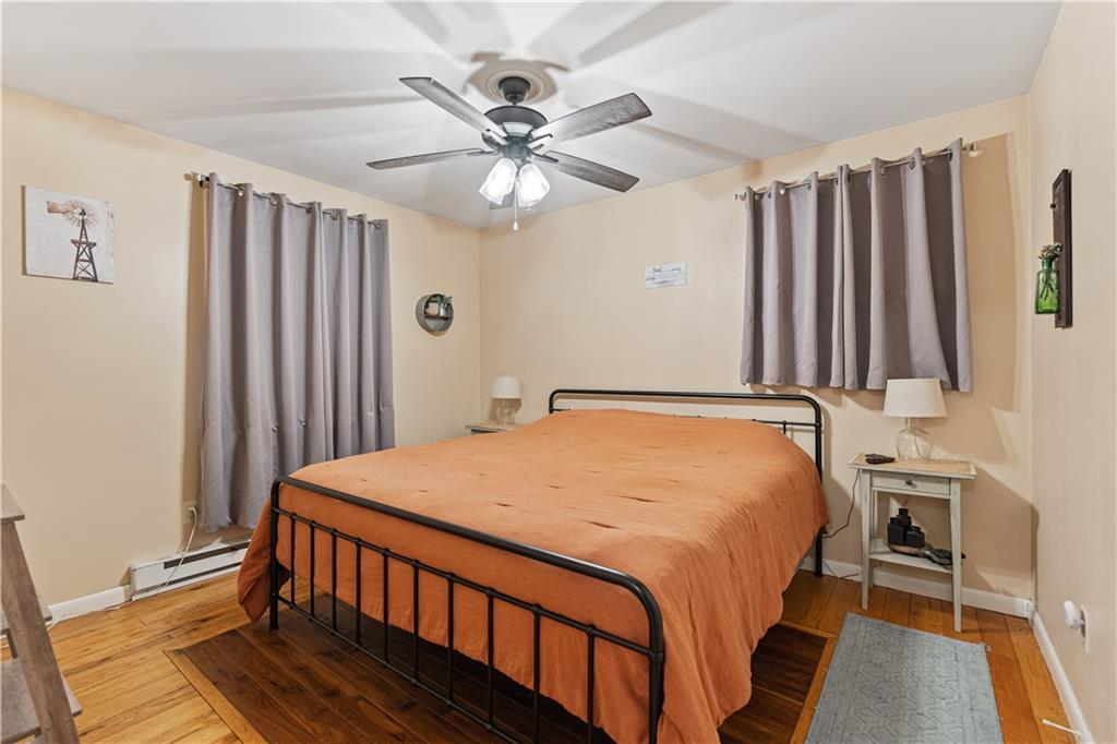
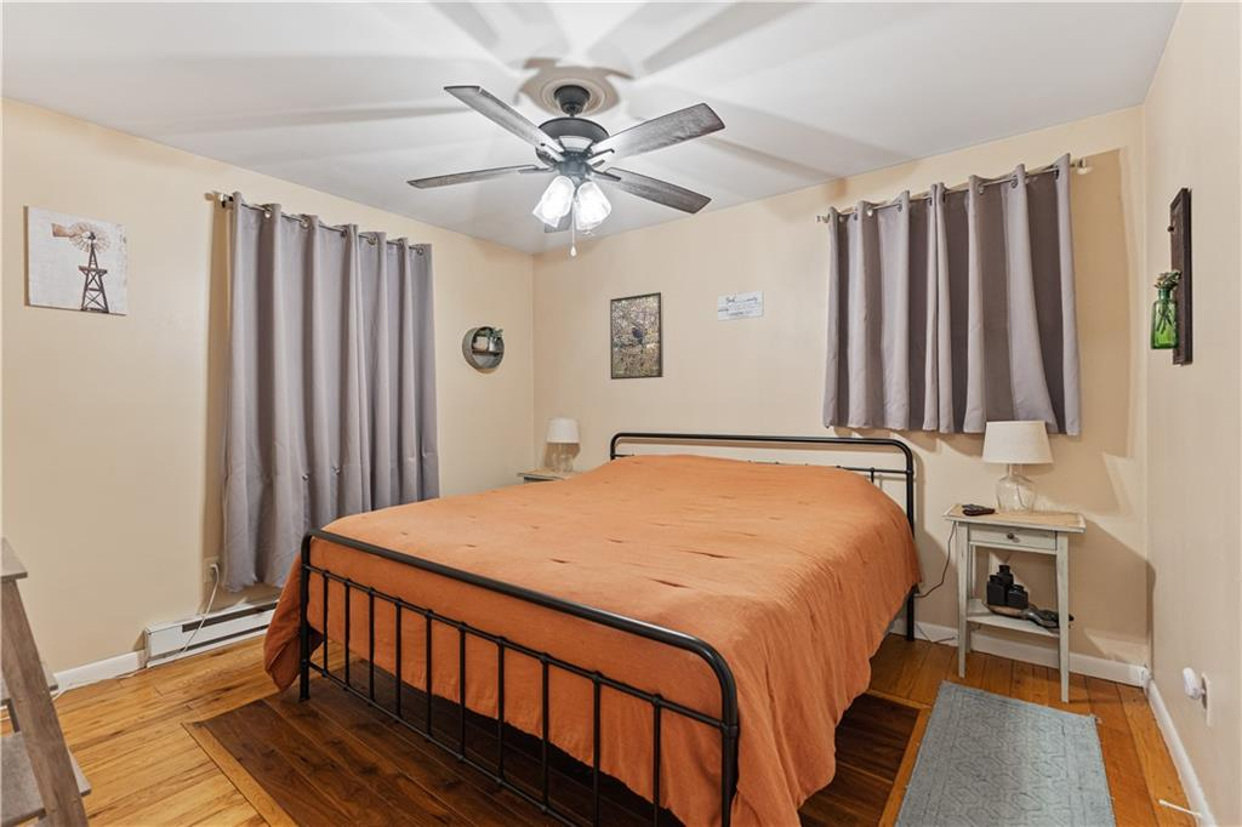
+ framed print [609,291,665,381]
